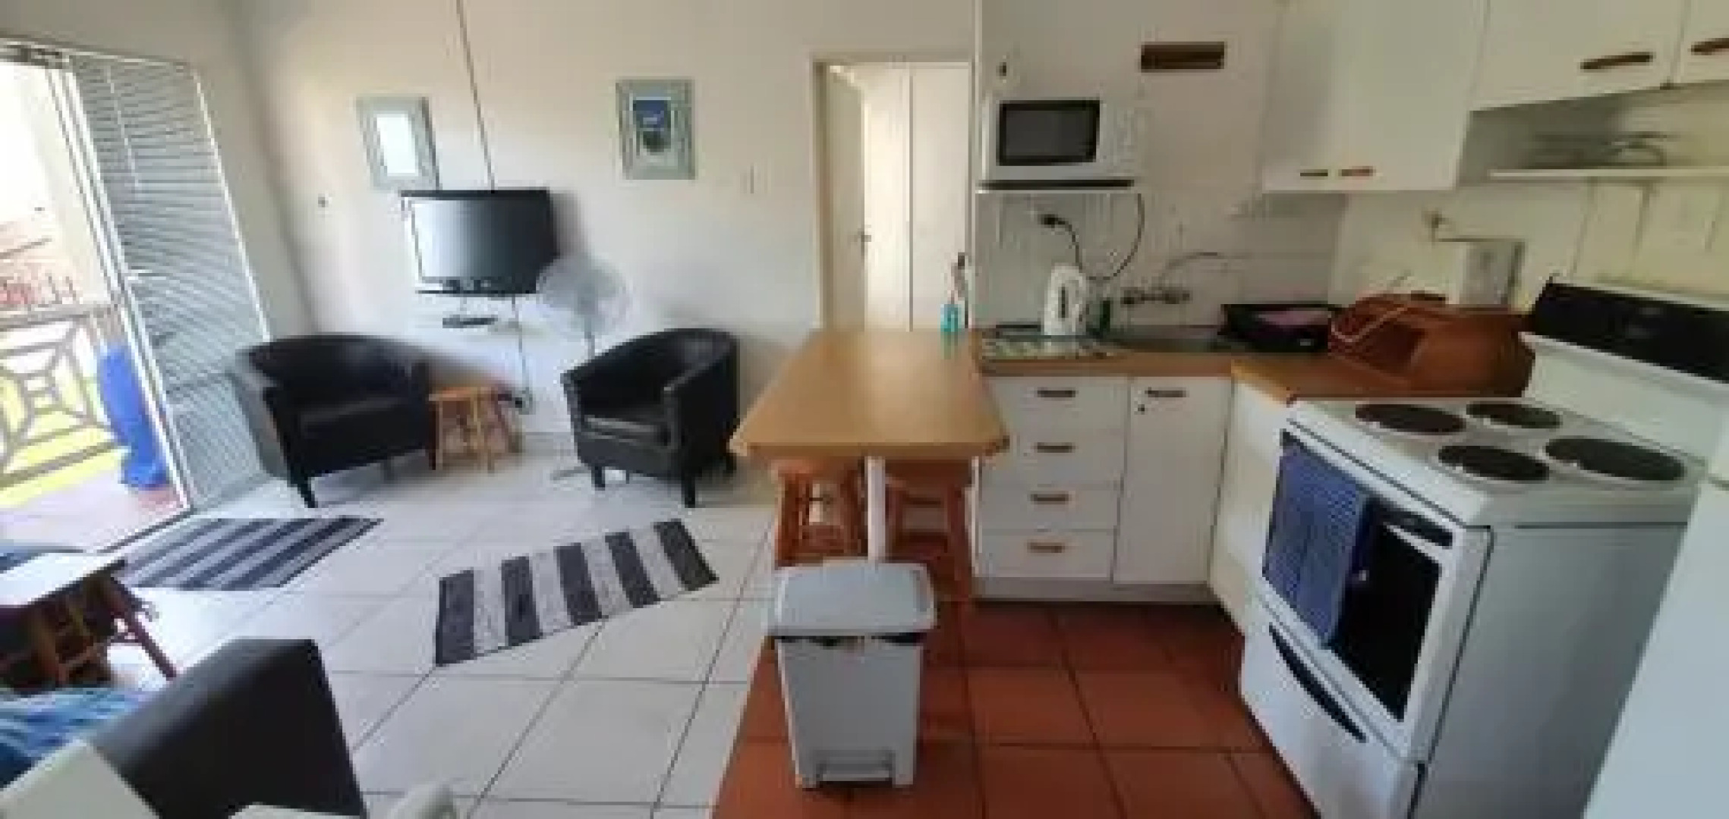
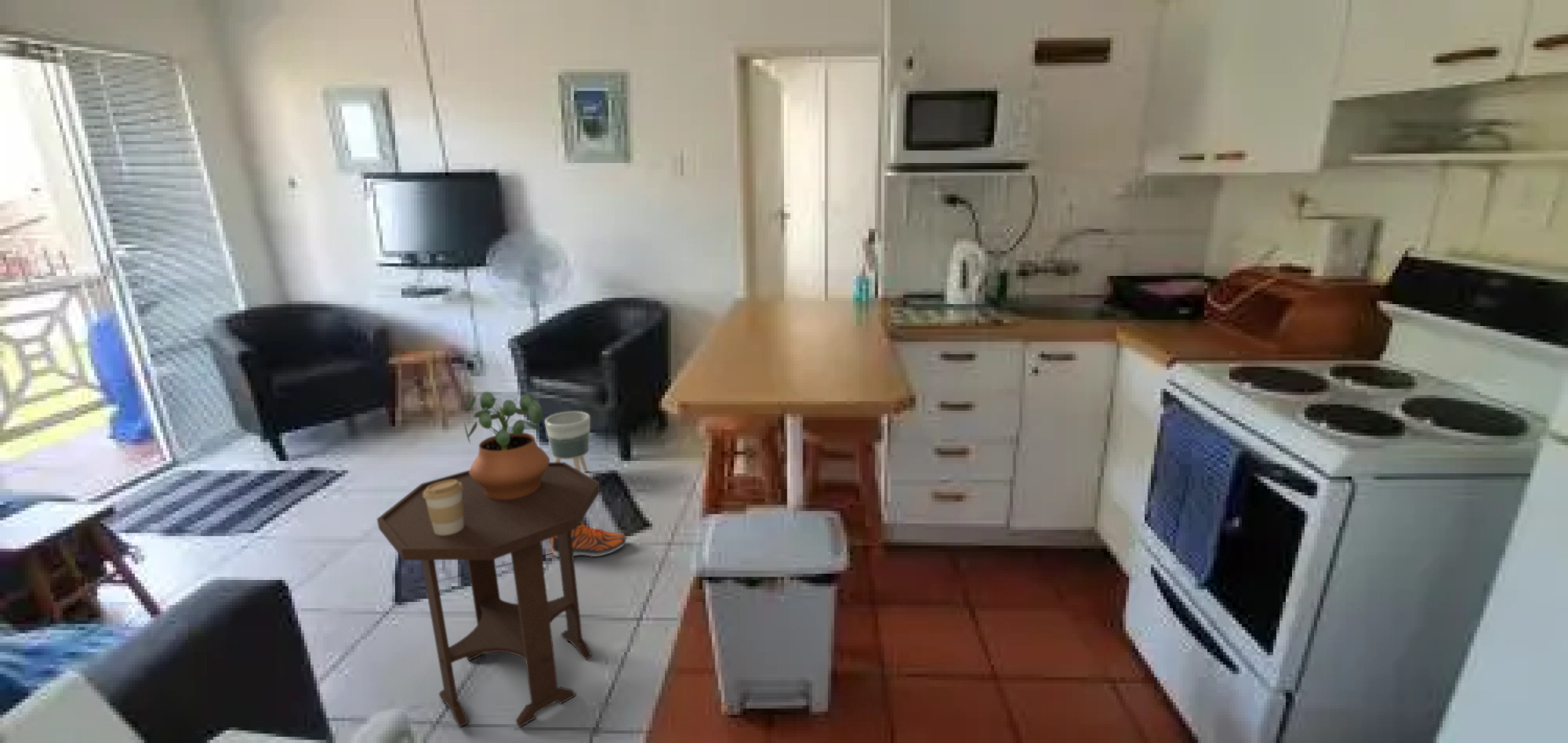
+ planter [544,411,591,473]
+ coffee cup [423,480,464,535]
+ sneaker [549,519,626,558]
+ potted plant [463,390,551,500]
+ side table [377,462,601,728]
